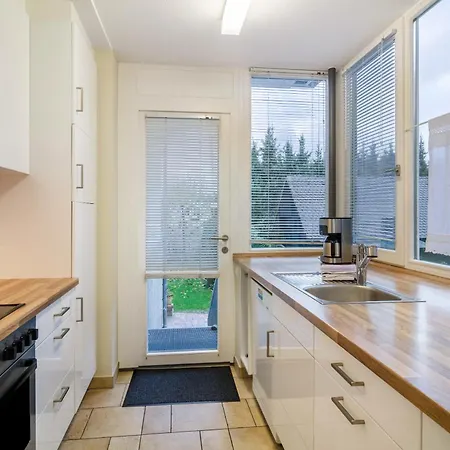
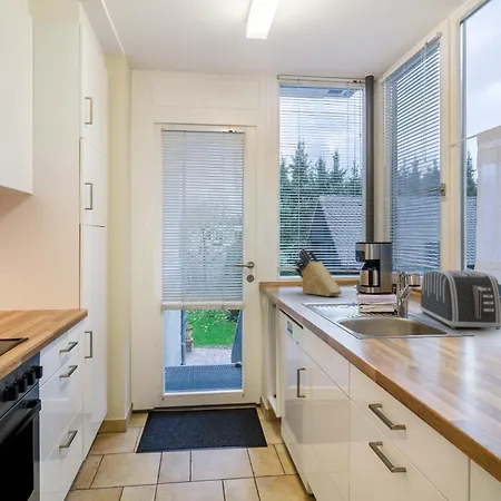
+ knife block [294,247,343,297]
+ toaster [419,268,501,331]
